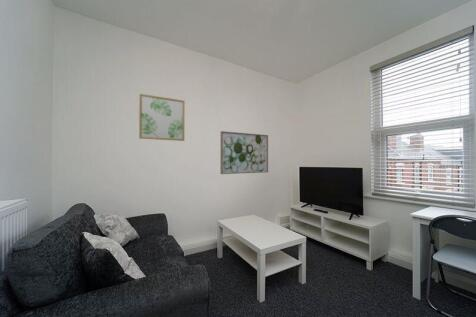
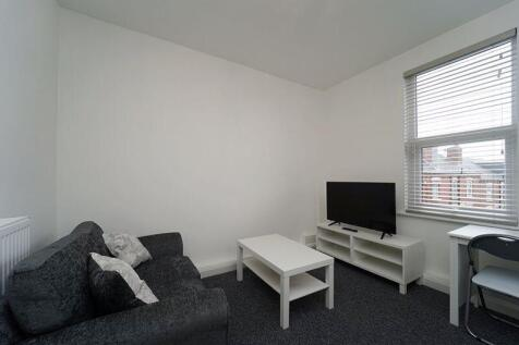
- wall art [219,130,269,175]
- wall art [138,93,186,142]
